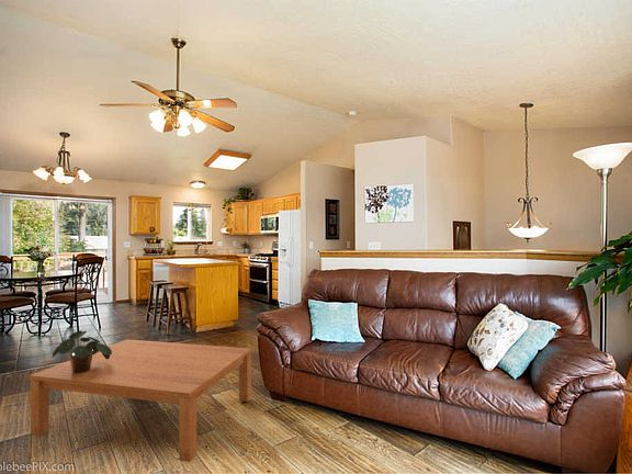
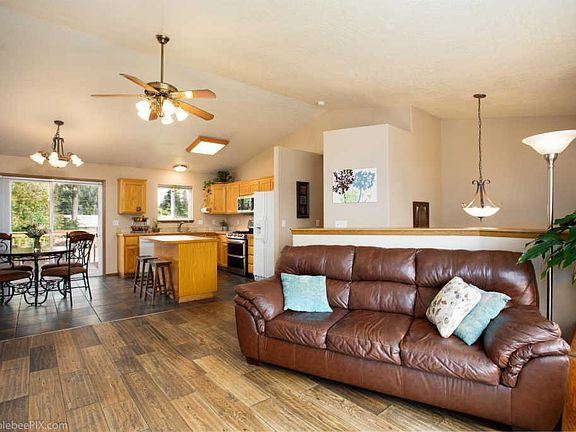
- potted plant [52,330,112,373]
- coffee table [29,338,252,463]
